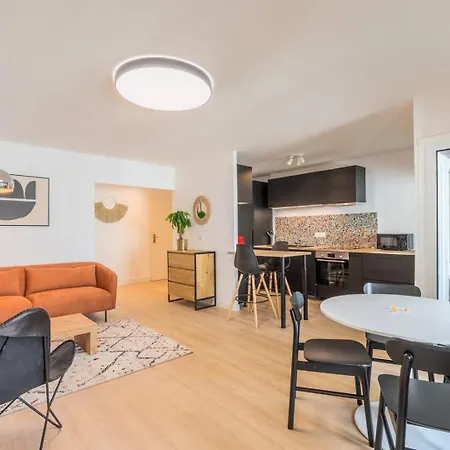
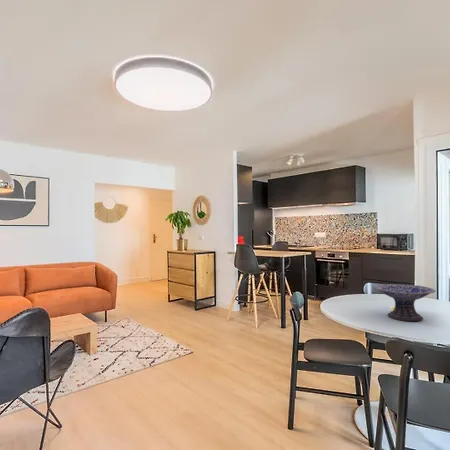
+ decorative bowl [374,283,437,322]
